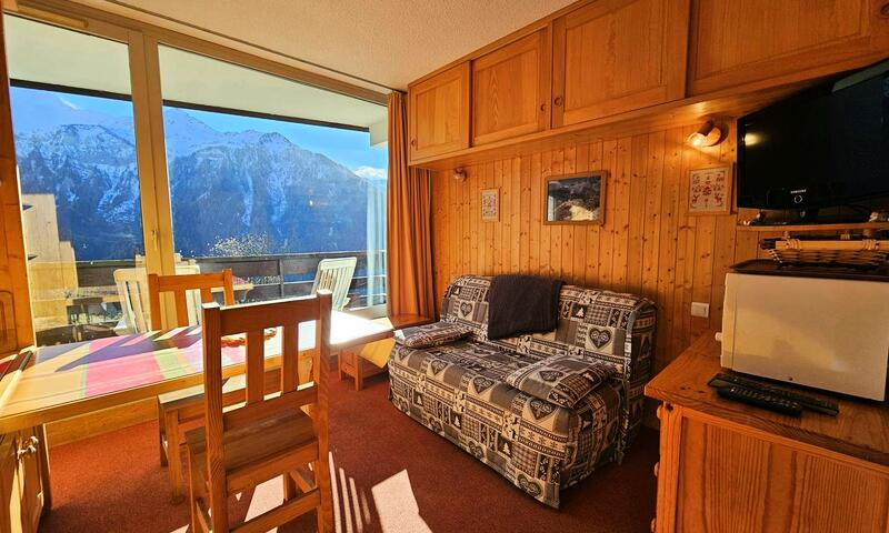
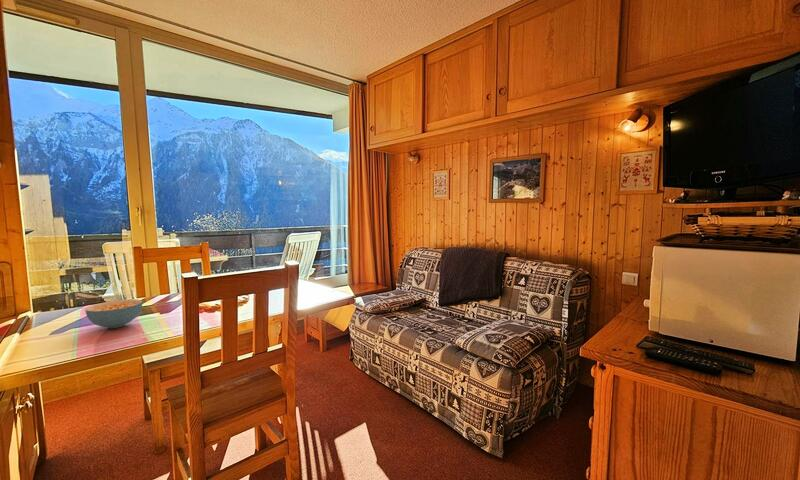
+ cereal bowl [84,298,143,329]
